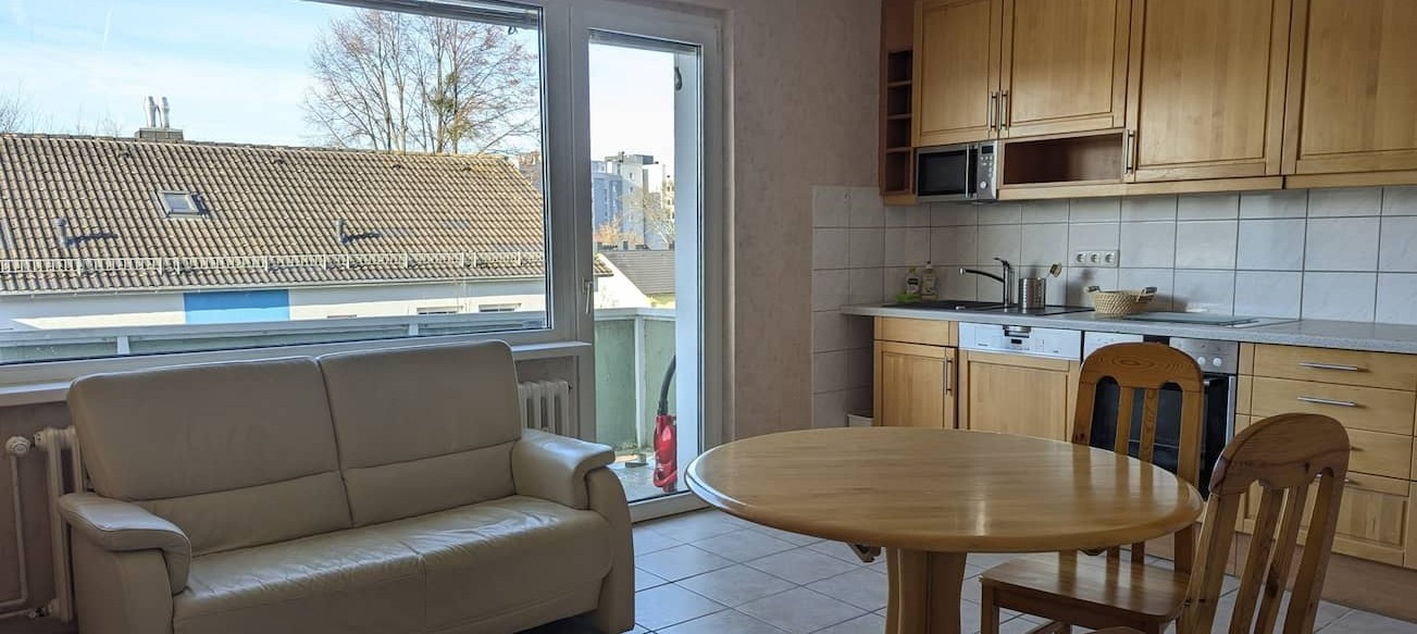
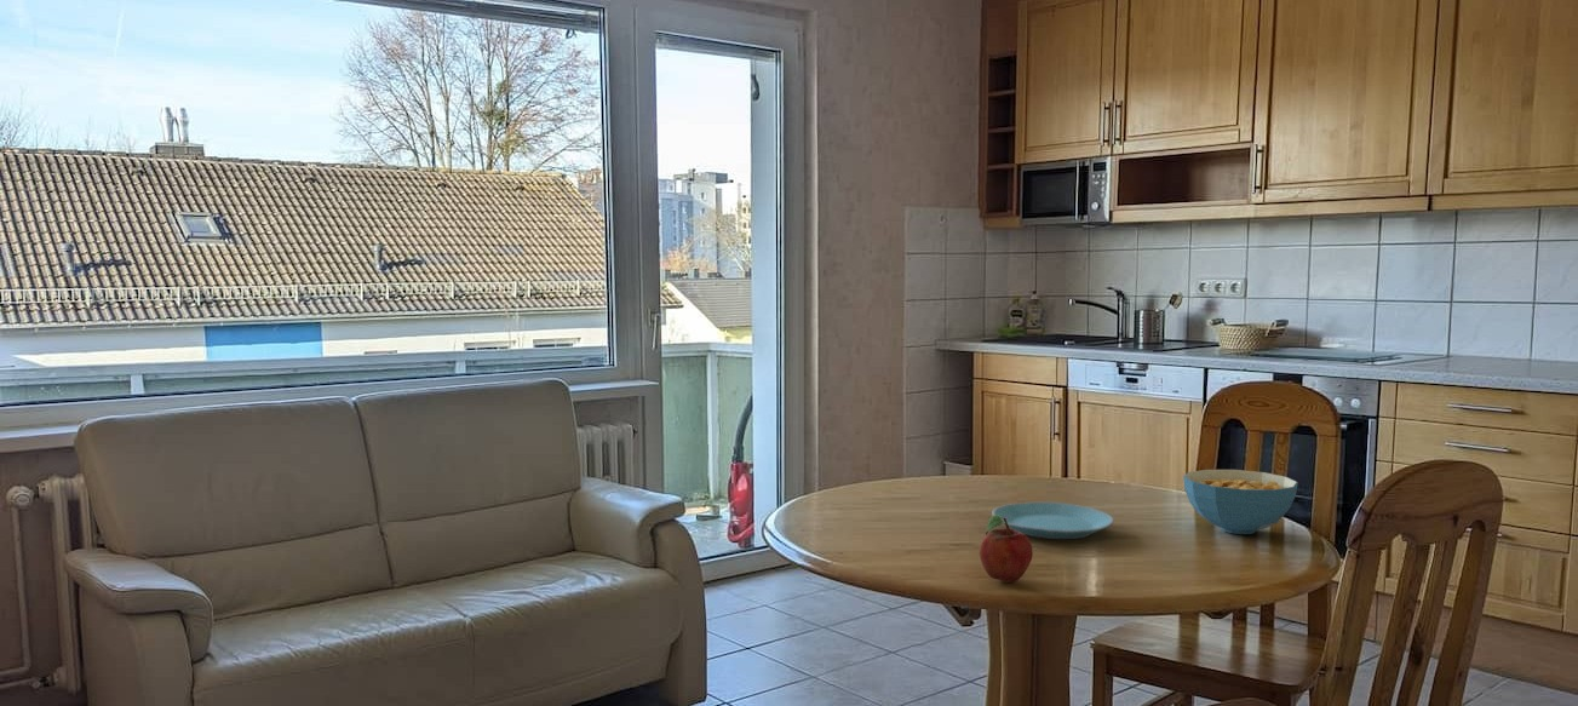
+ plate [991,501,1114,540]
+ cereal bowl [1182,469,1299,535]
+ fruit [979,515,1034,584]
